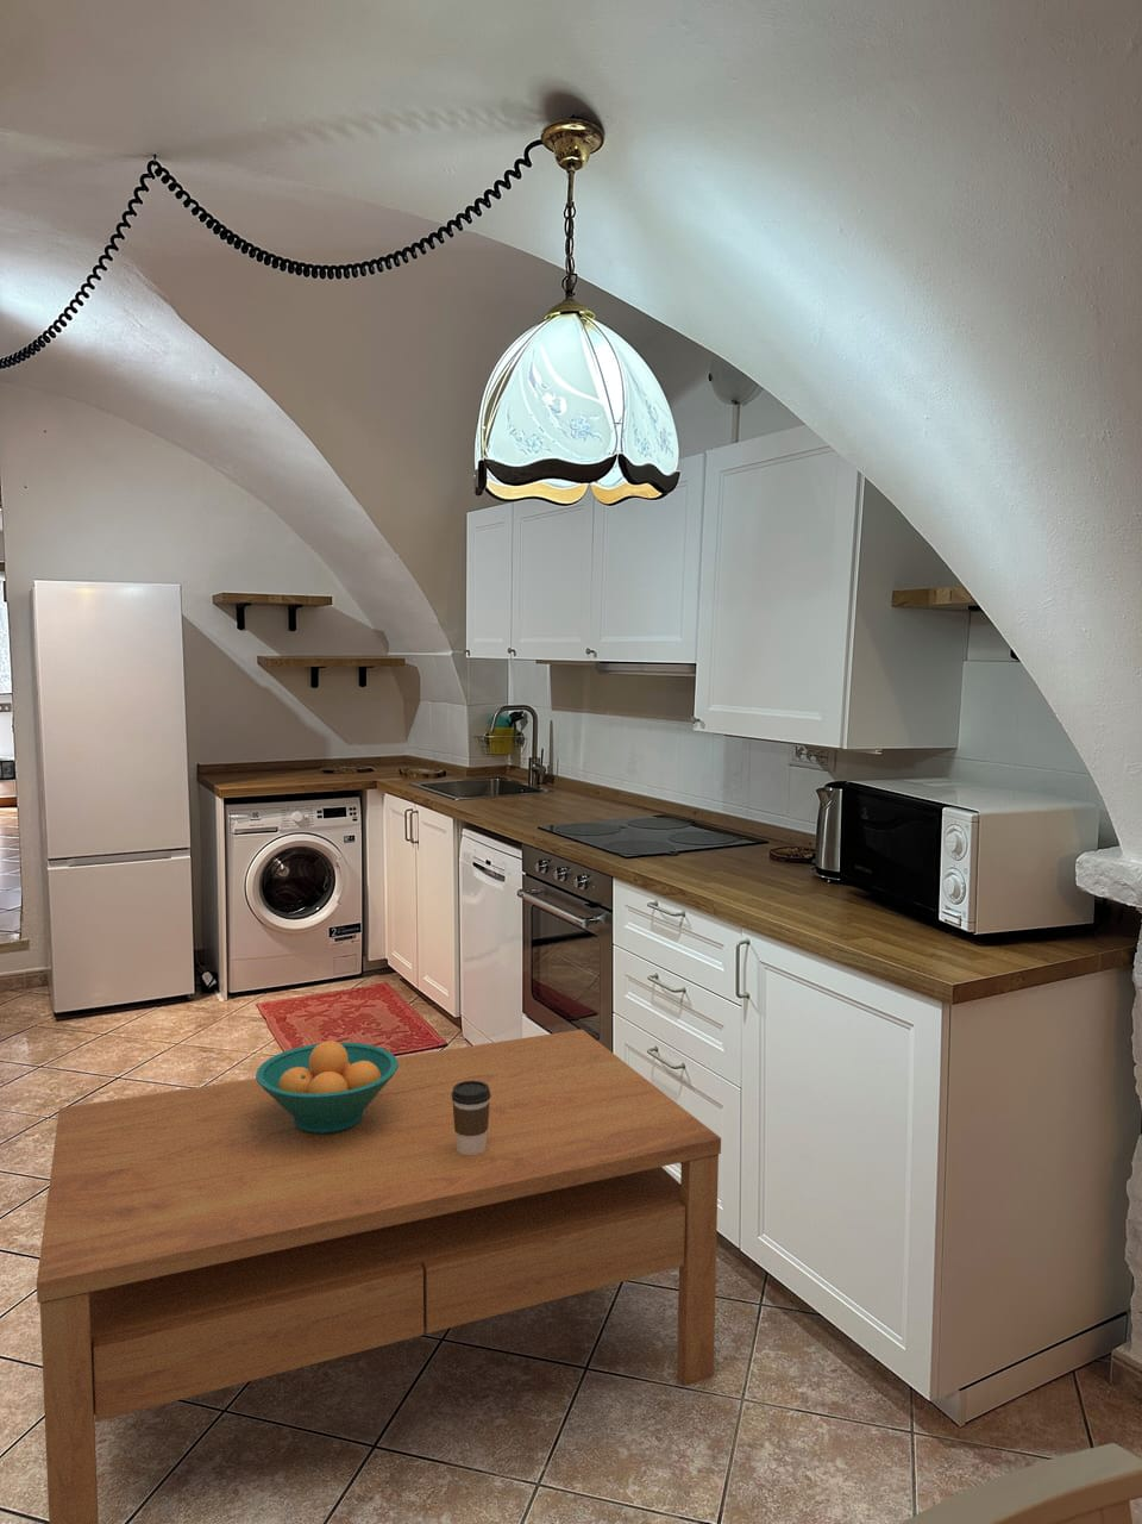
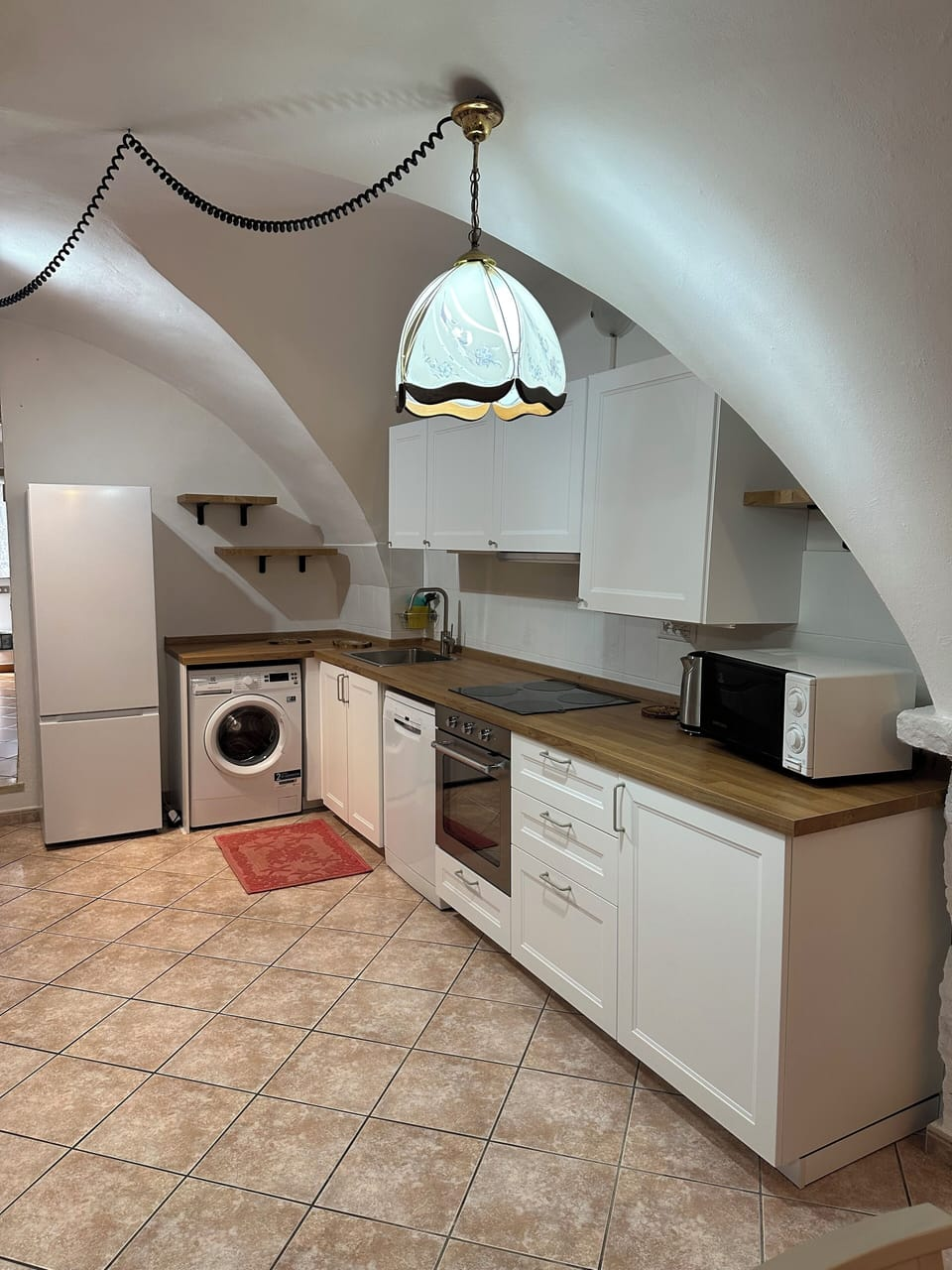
- coffee cup [451,1081,492,1154]
- coffee table [36,1028,722,1524]
- fruit bowl [254,1039,398,1134]
